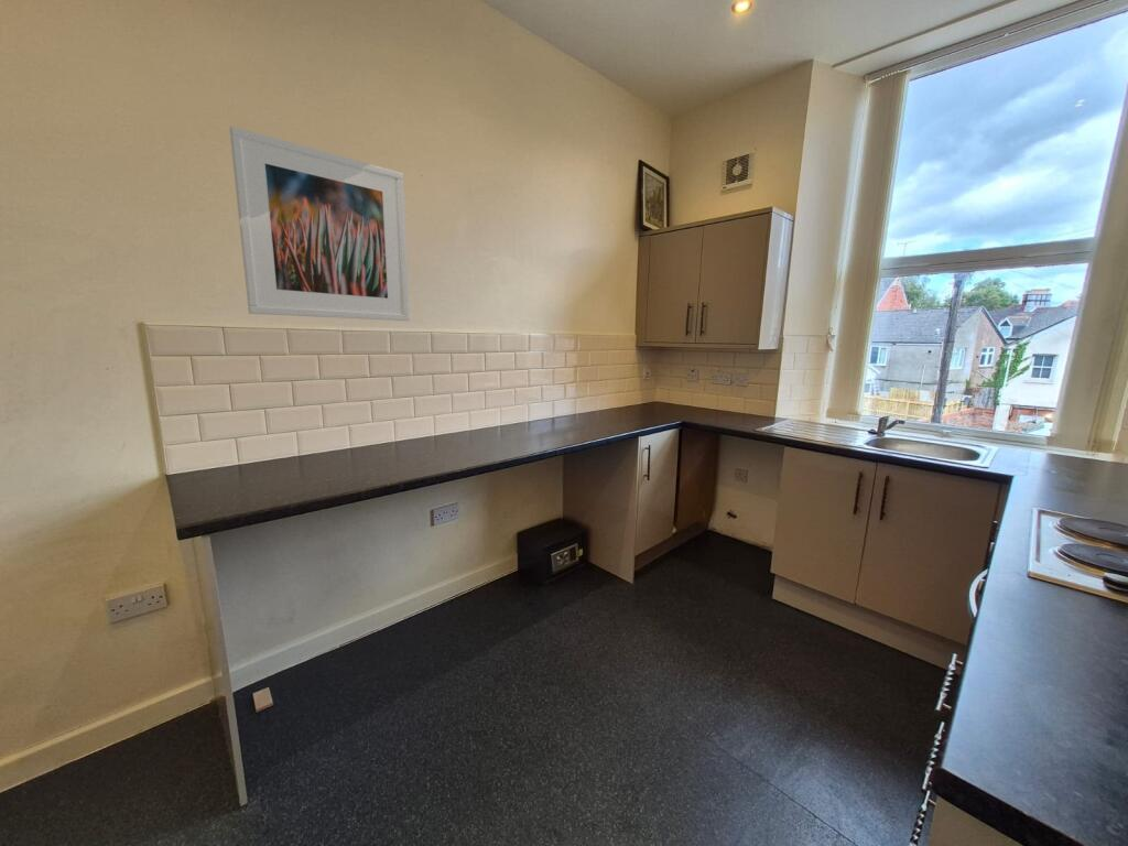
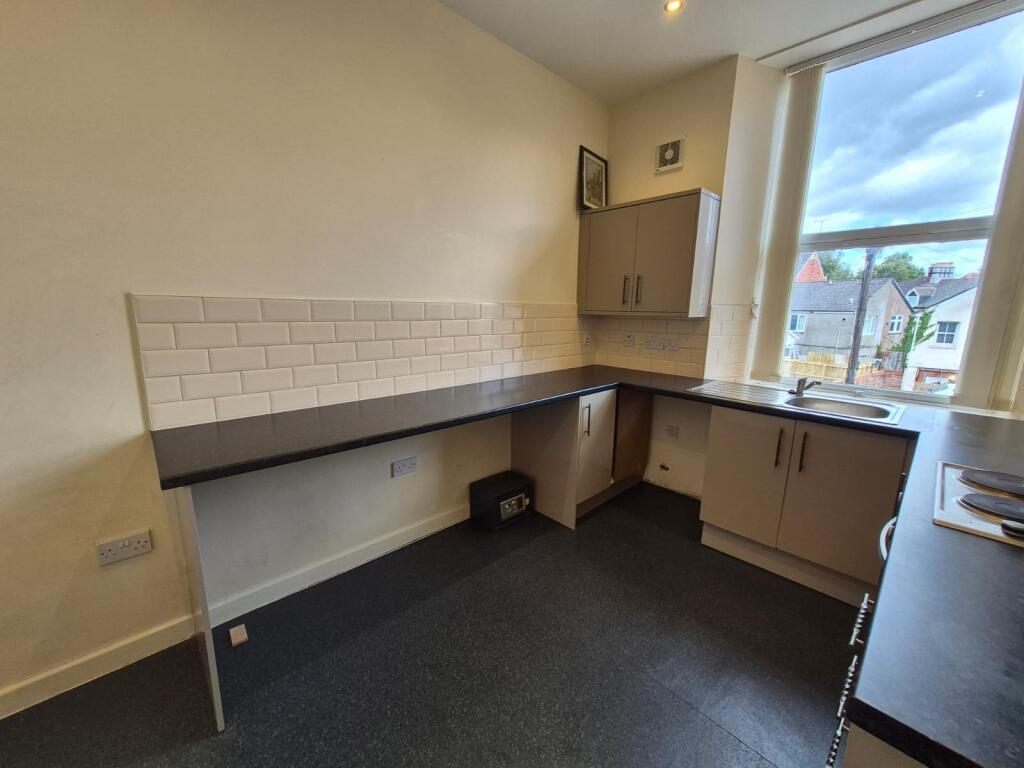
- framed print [228,126,411,322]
